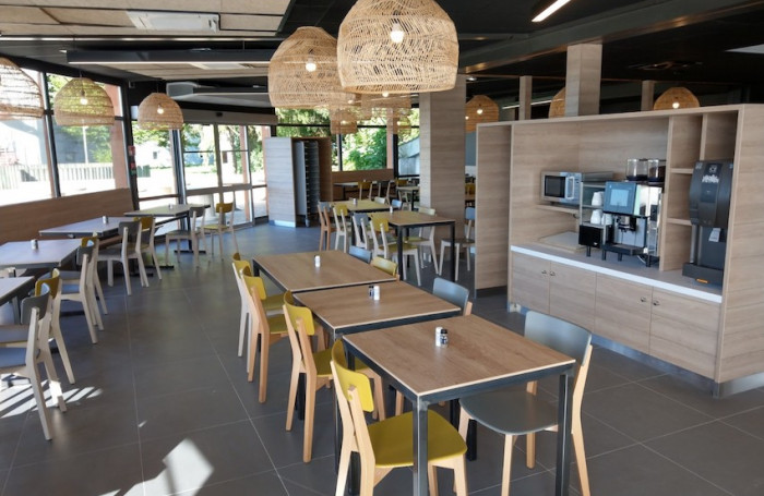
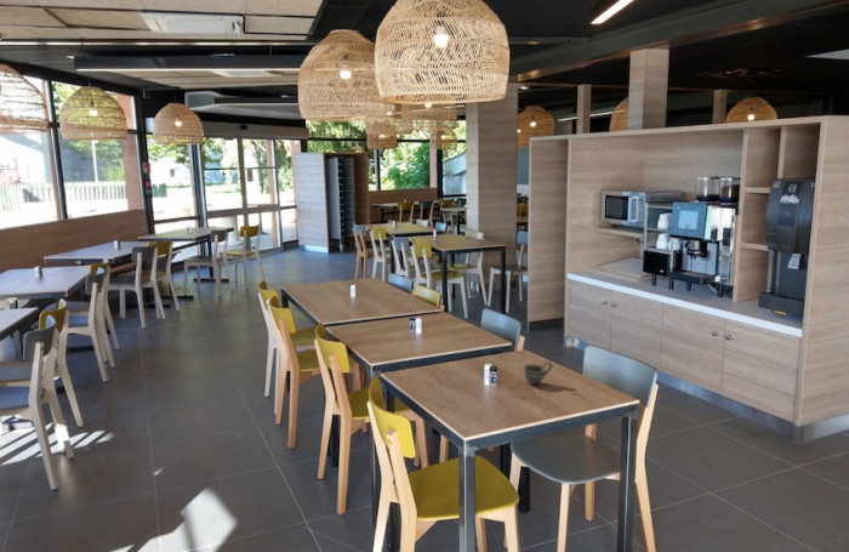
+ cup [523,359,554,386]
